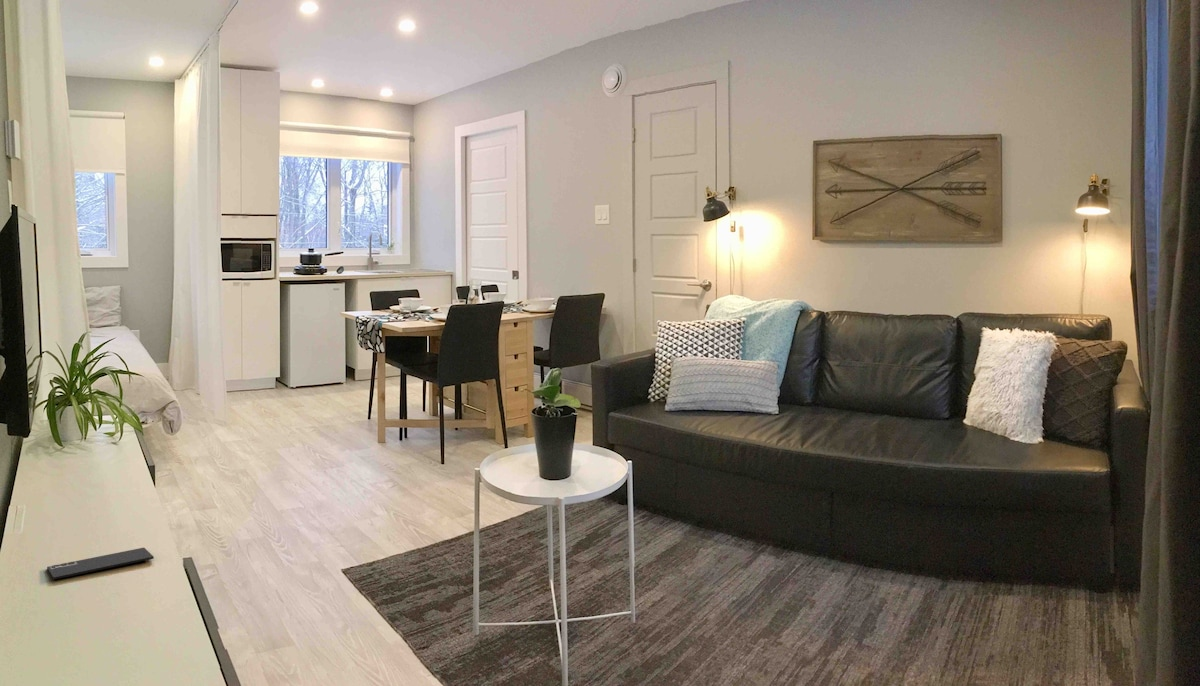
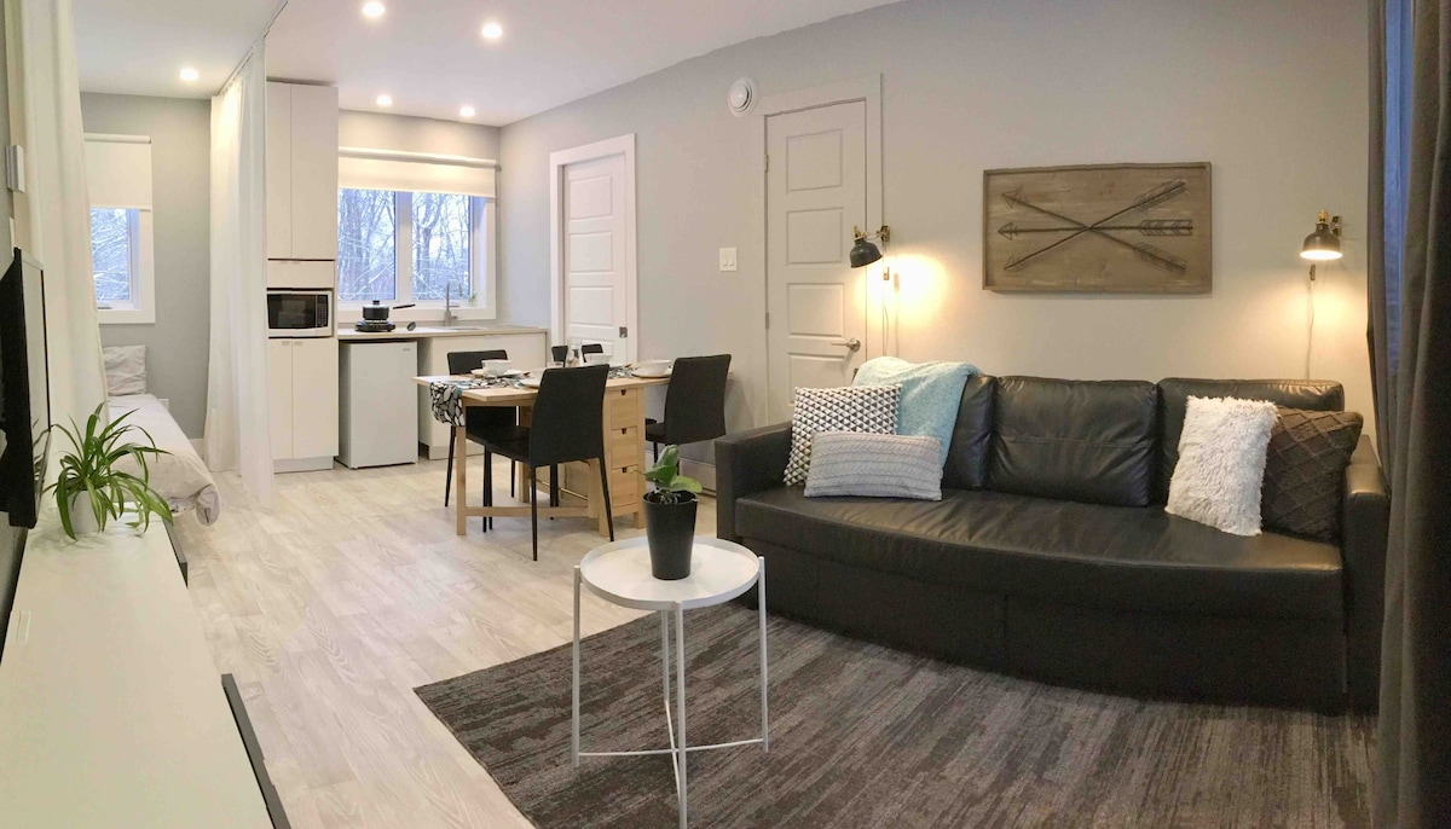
- smartphone [46,547,155,580]
